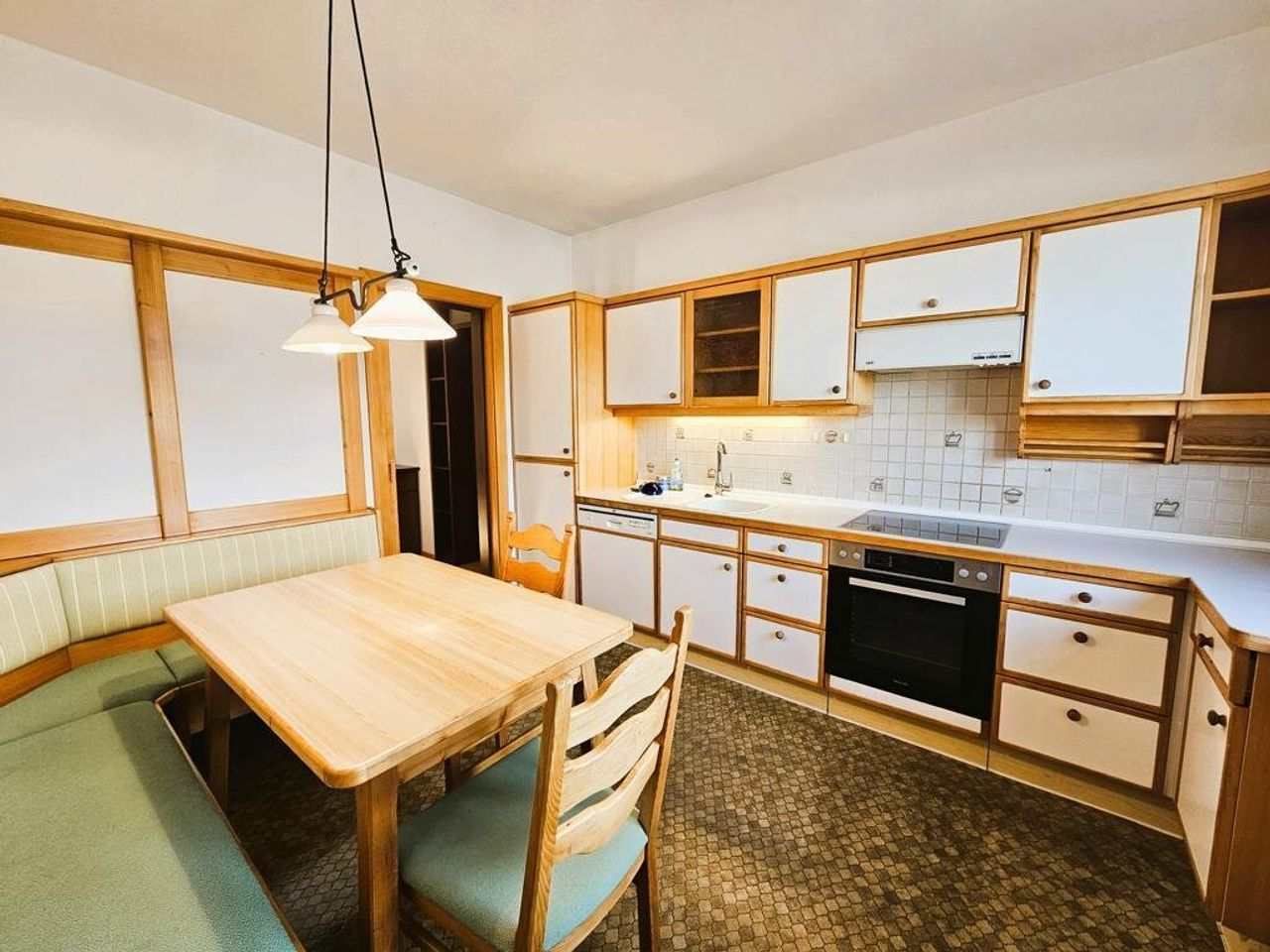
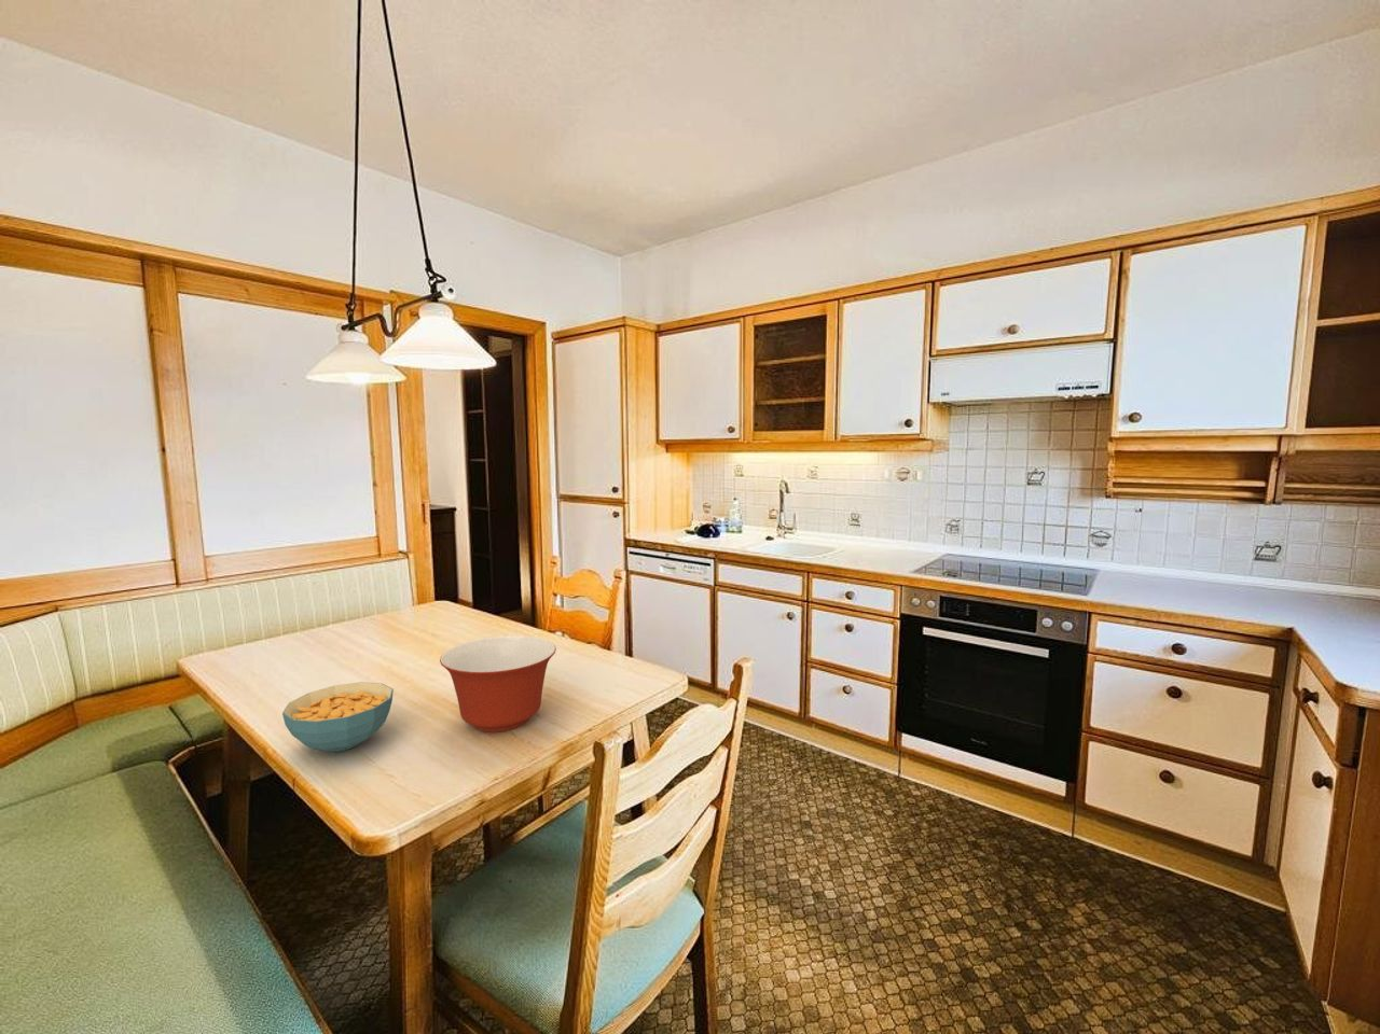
+ cereal bowl [281,681,394,753]
+ mixing bowl [439,634,557,732]
